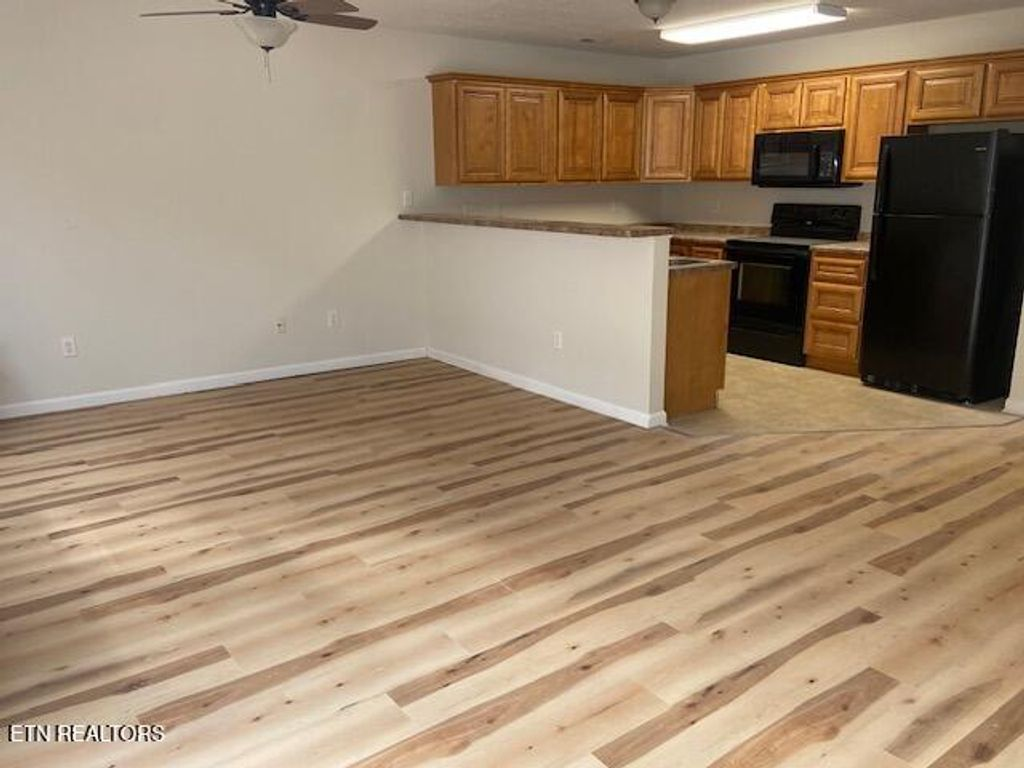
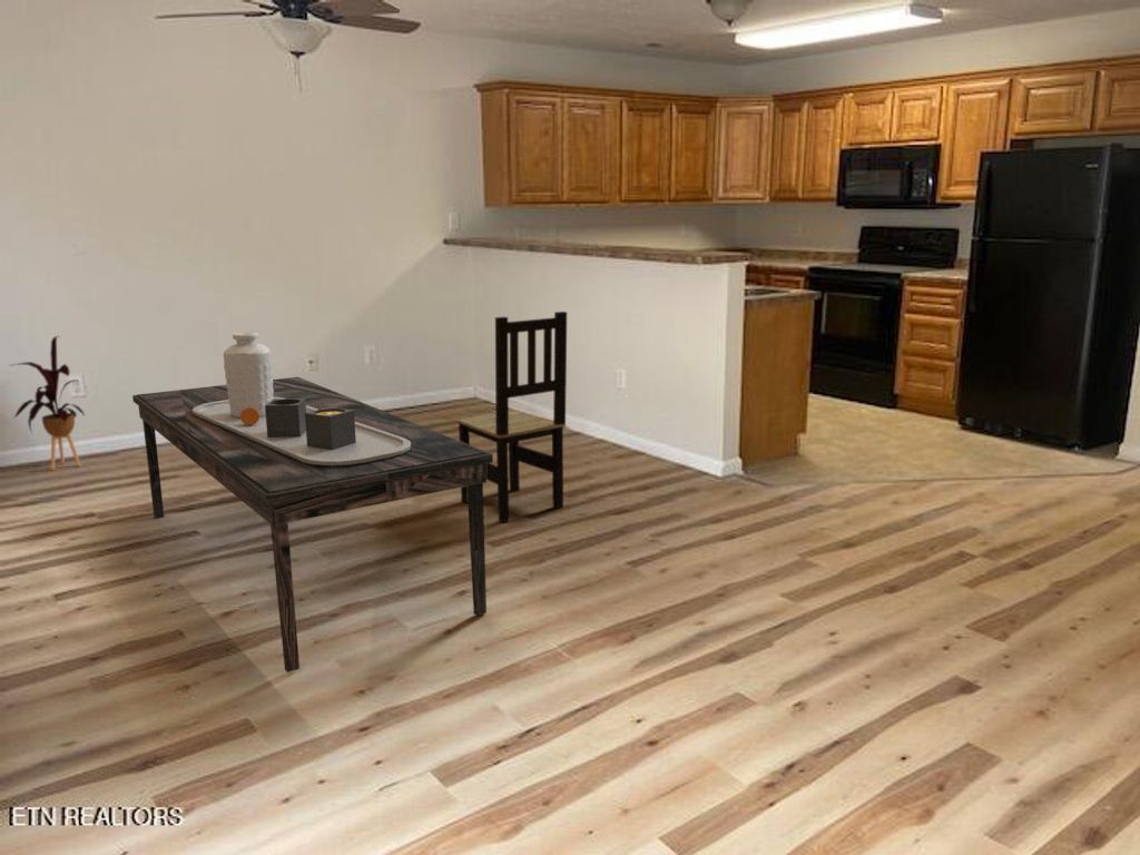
+ house plant [8,335,86,471]
+ dining chair [456,311,568,523]
+ dining table [131,331,494,674]
